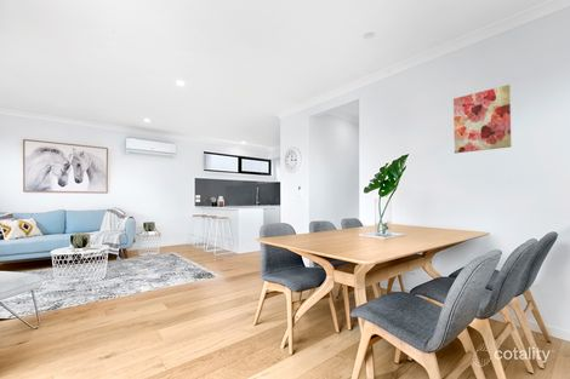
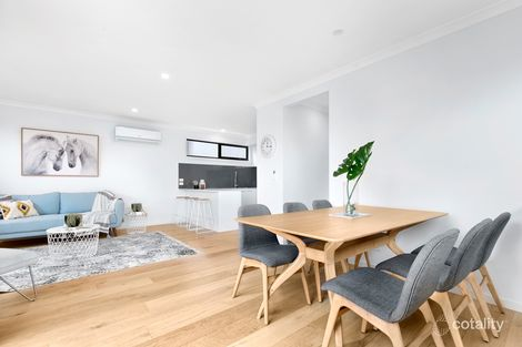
- wall art [452,84,512,154]
